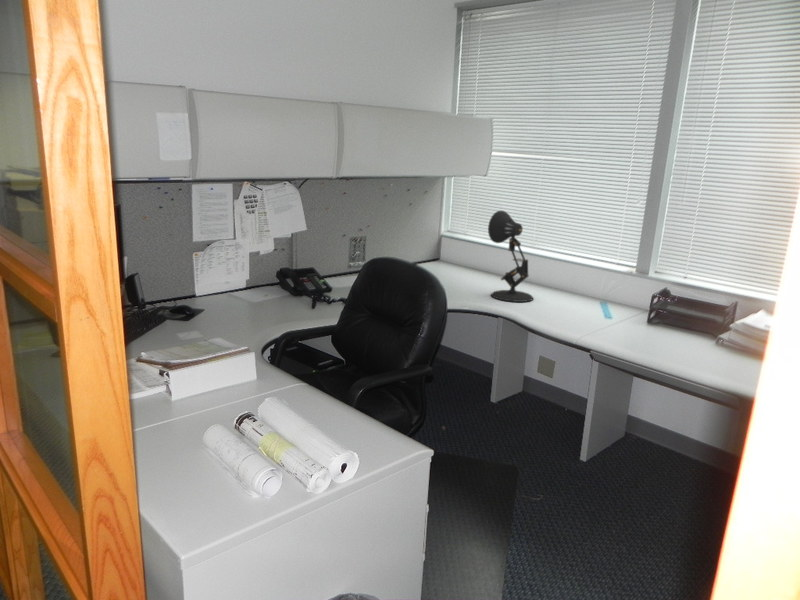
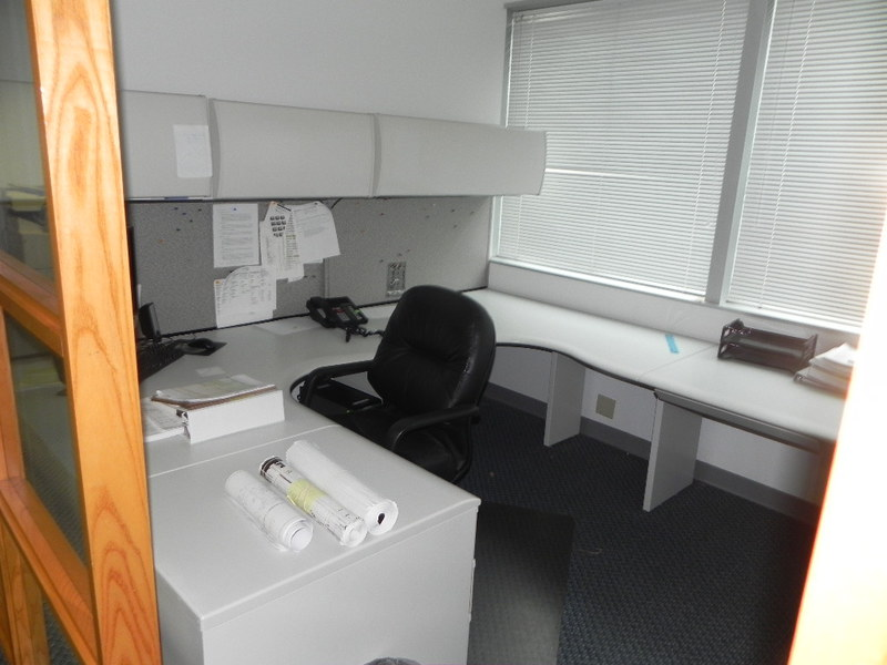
- desk lamp [487,210,535,303]
